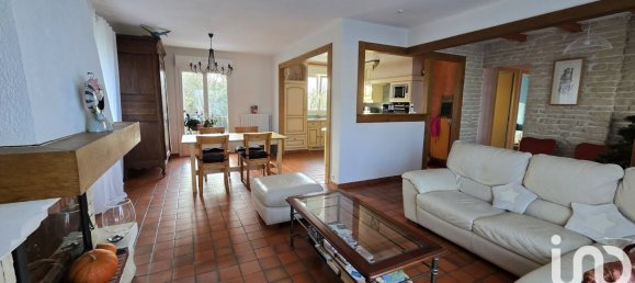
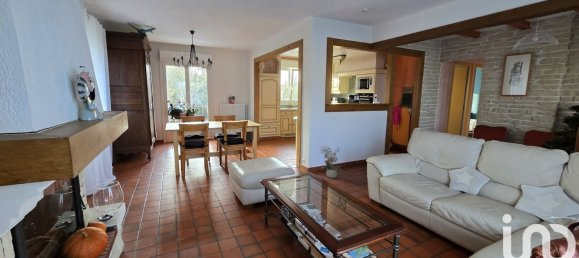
+ potted plant [319,145,344,179]
